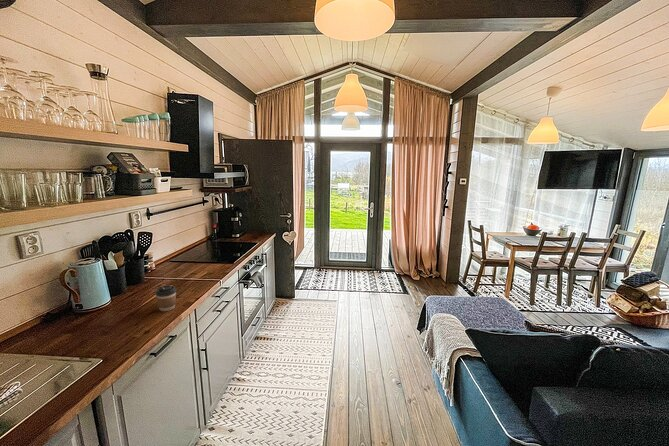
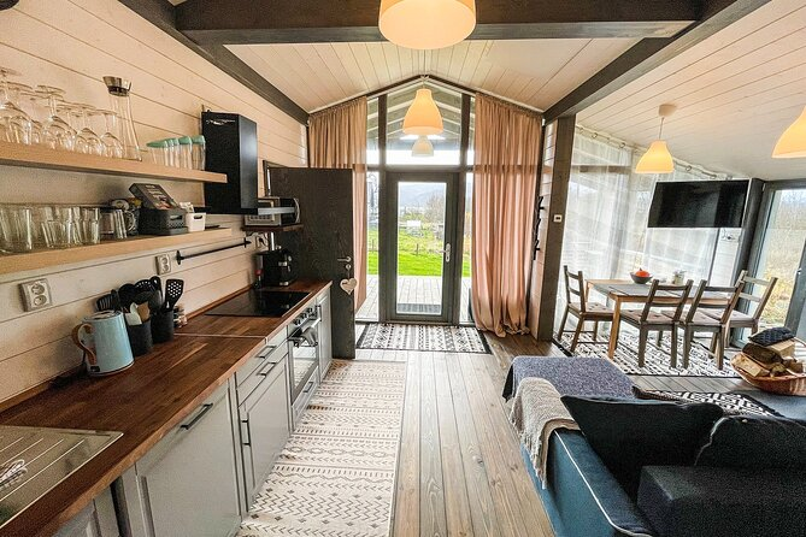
- coffee cup [154,284,177,312]
